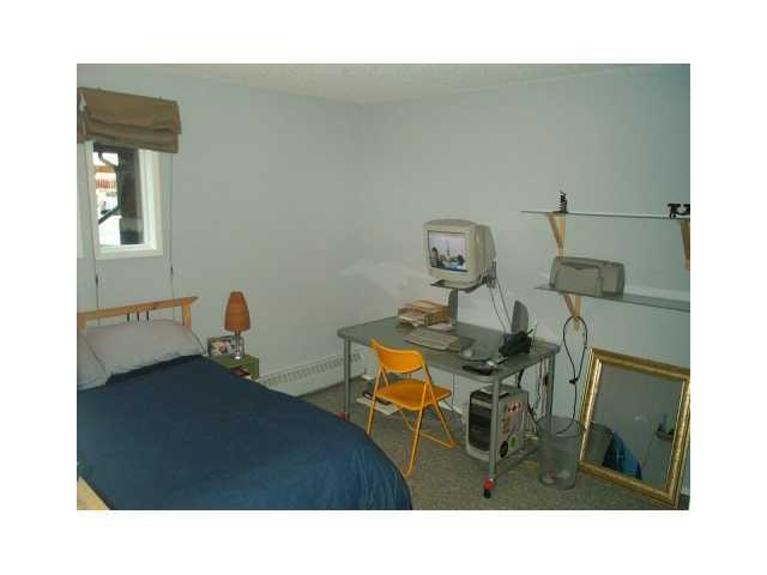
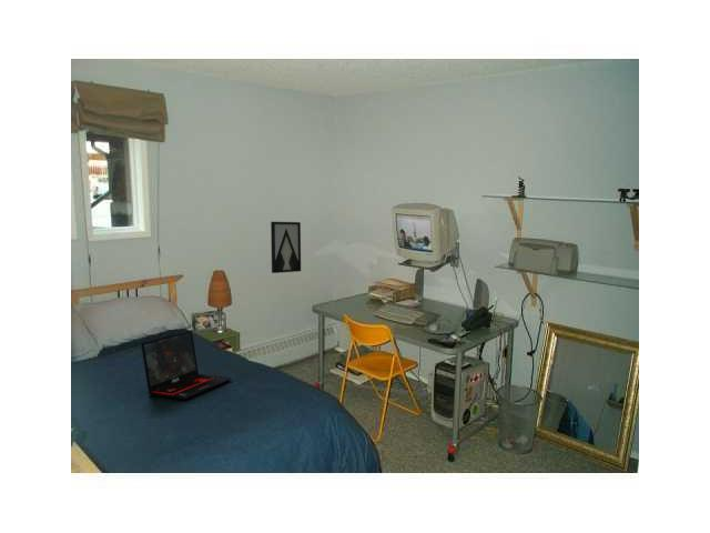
+ laptop [140,330,233,401]
+ wall art [270,221,302,274]
